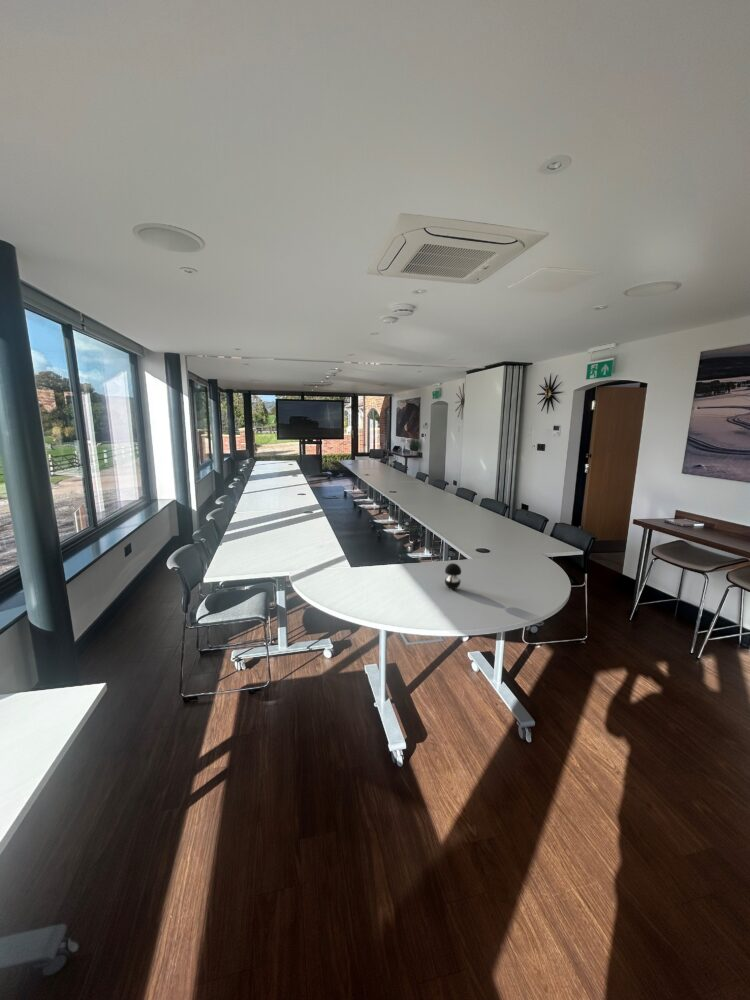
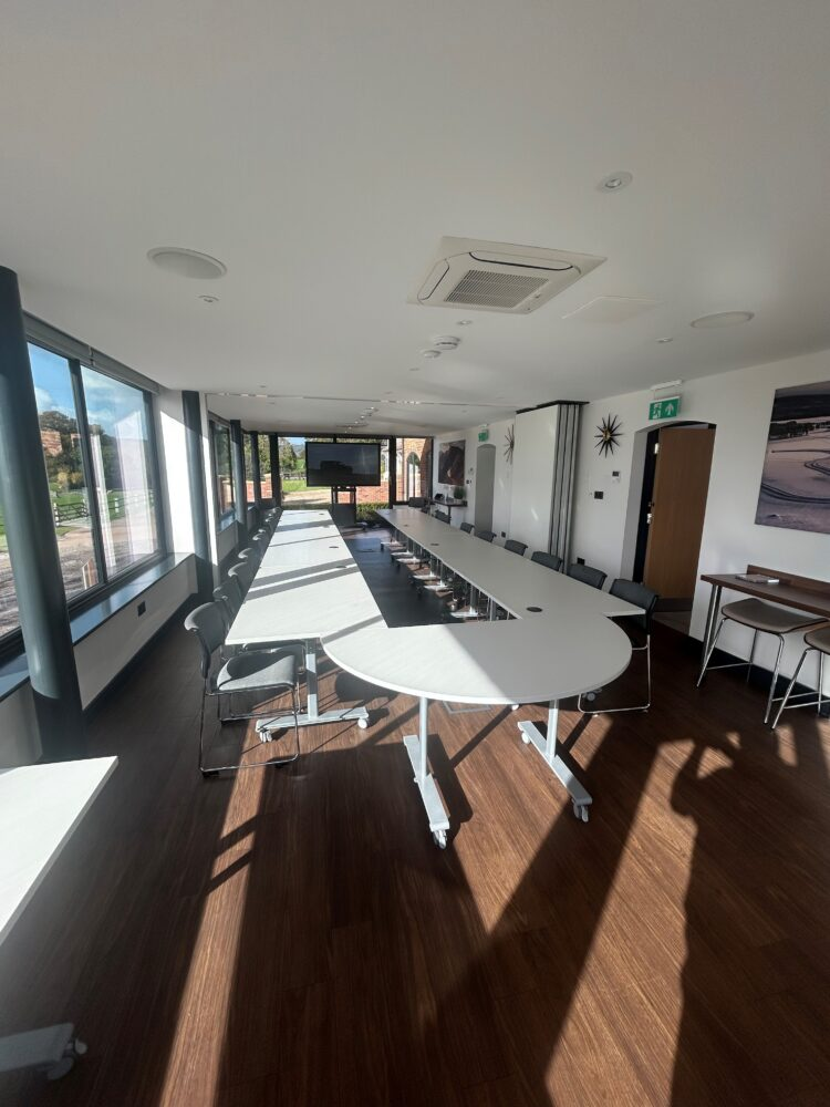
- speaker [444,562,462,590]
